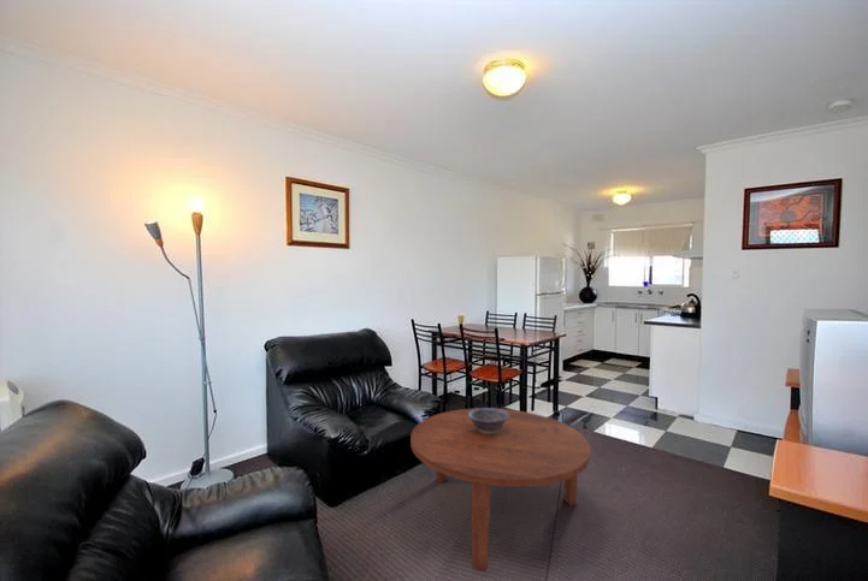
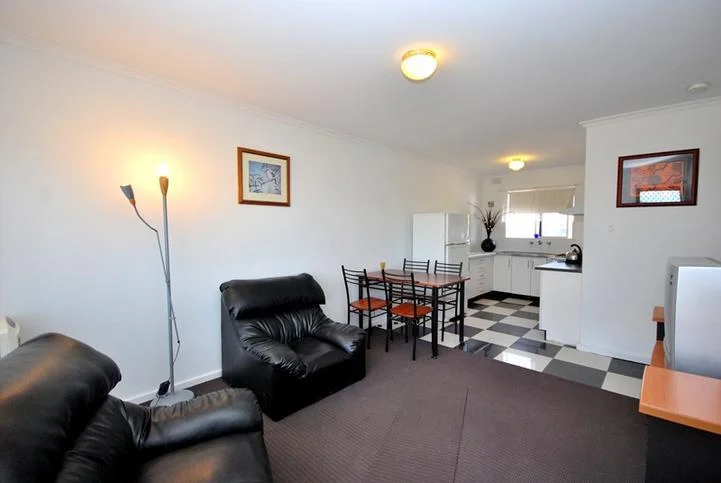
- coffee table [409,407,592,573]
- decorative bowl [467,407,509,433]
